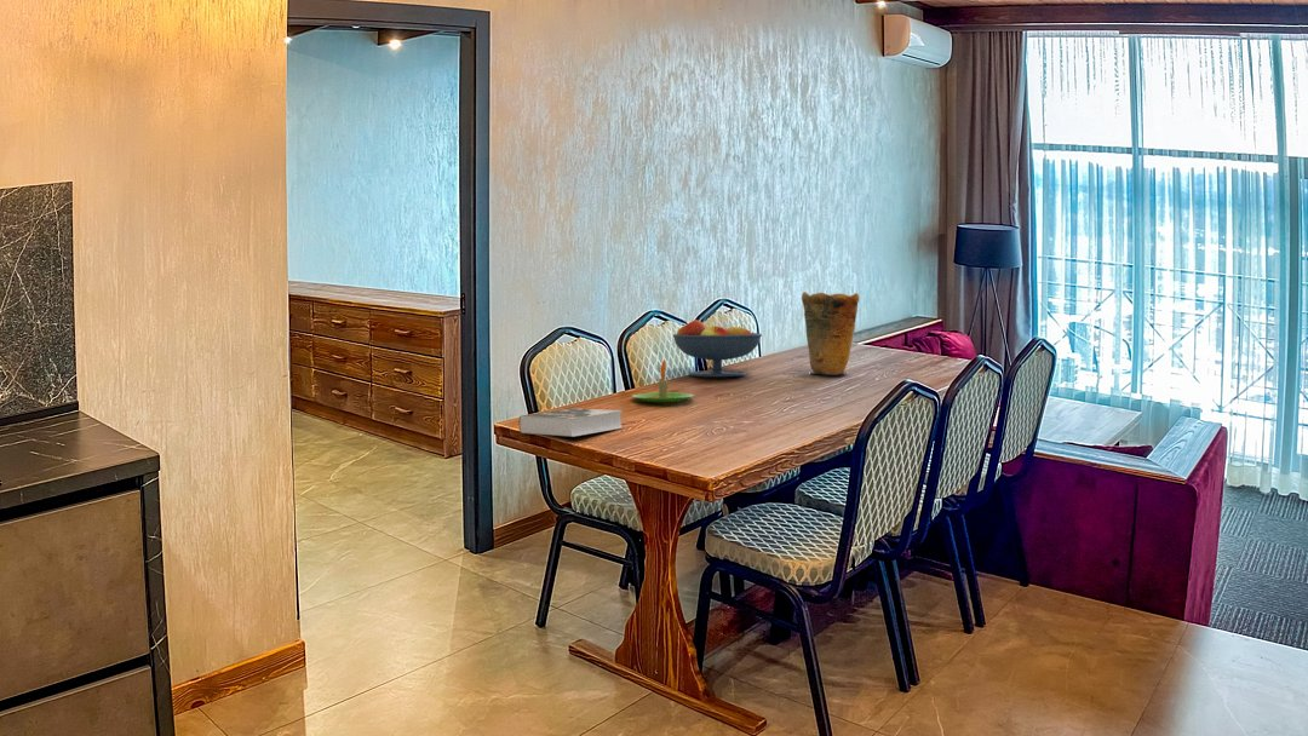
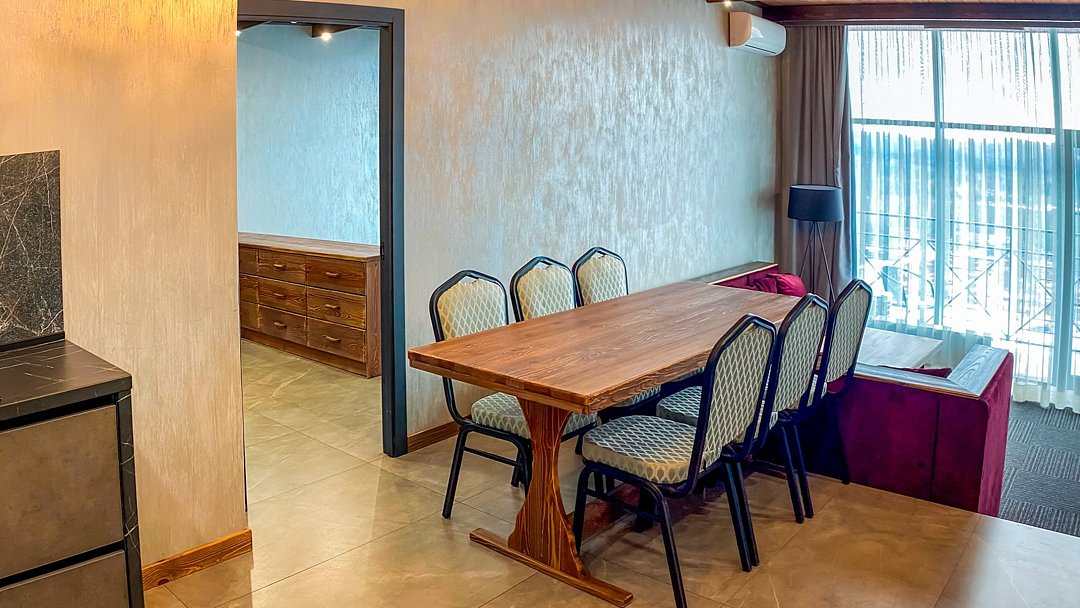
- book [518,407,624,438]
- fruit bowl [671,318,763,378]
- vase [801,291,860,375]
- candle [631,358,695,403]
